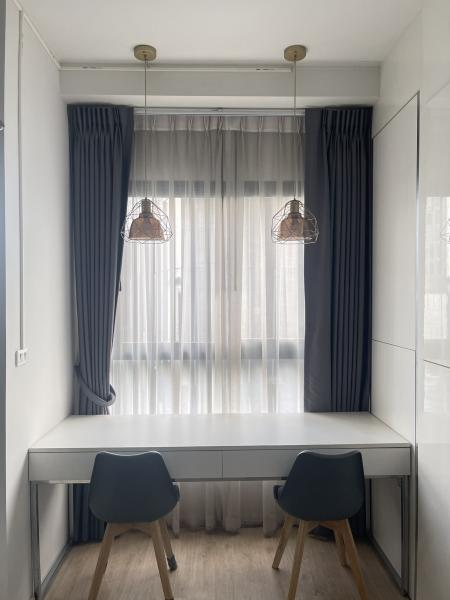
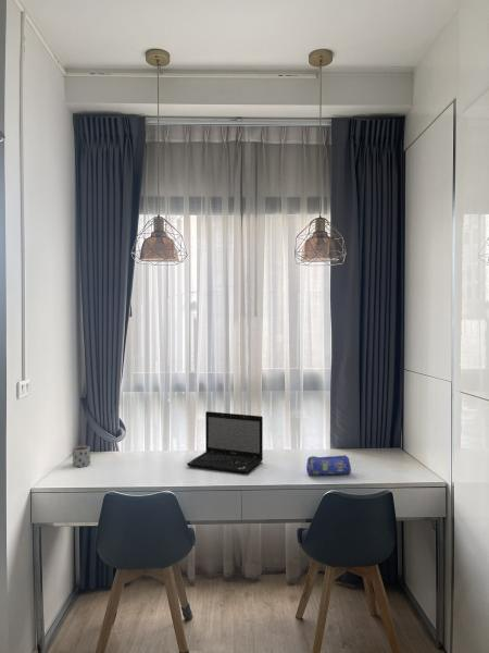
+ mug [72,445,91,468]
+ laptop [186,410,264,476]
+ pencil case [305,454,352,476]
